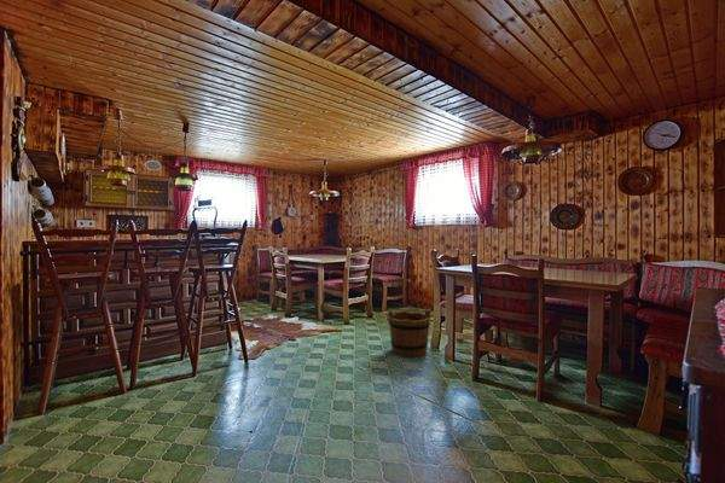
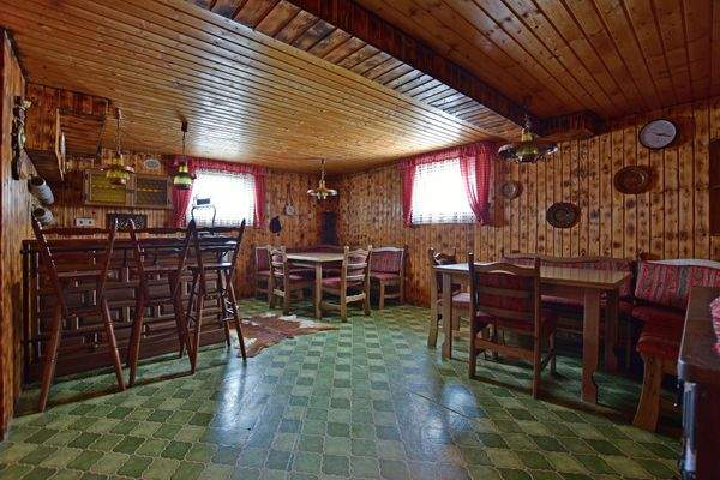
- bucket [387,308,431,357]
